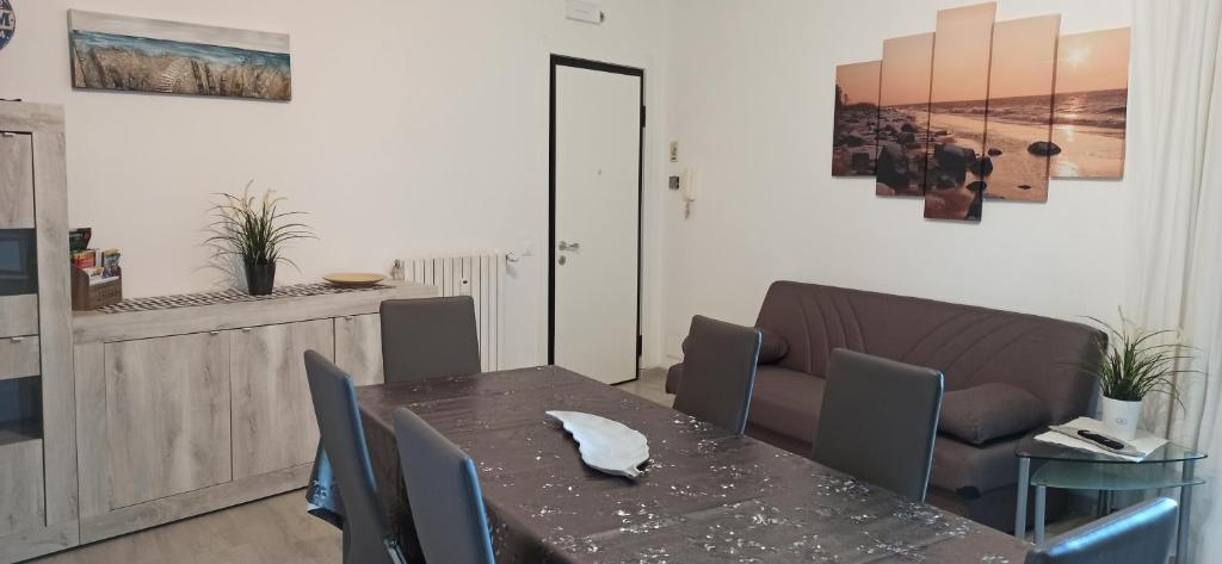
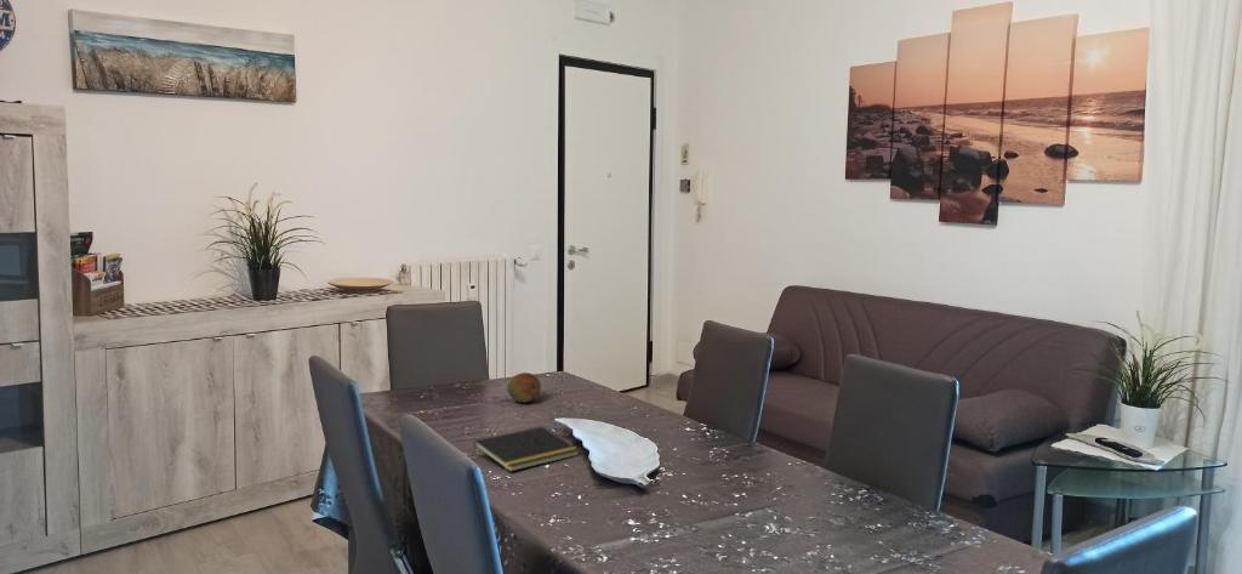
+ notepad [471,426,581,473]
+ fruit [506,371,542,404]
